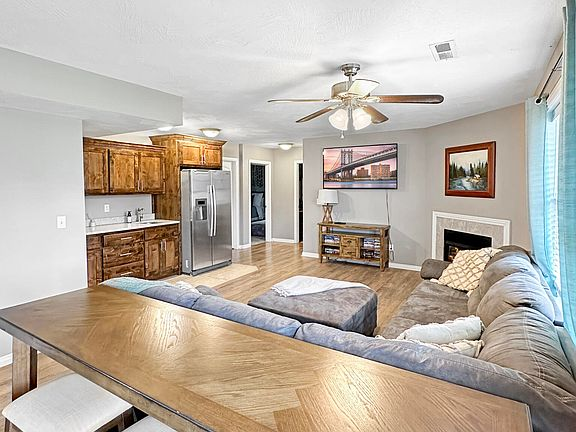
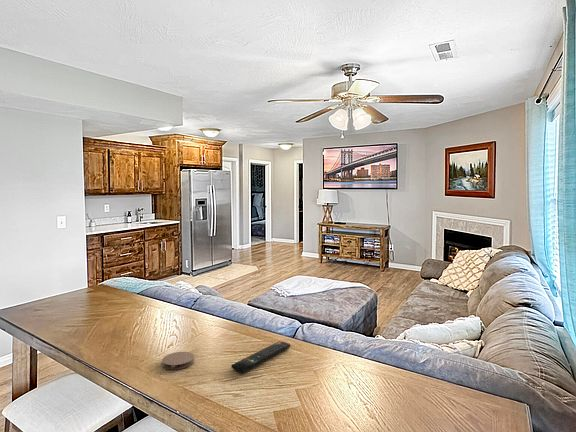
+ coaster [161,351,195,370]
+ remote control [230,340,292,373]
